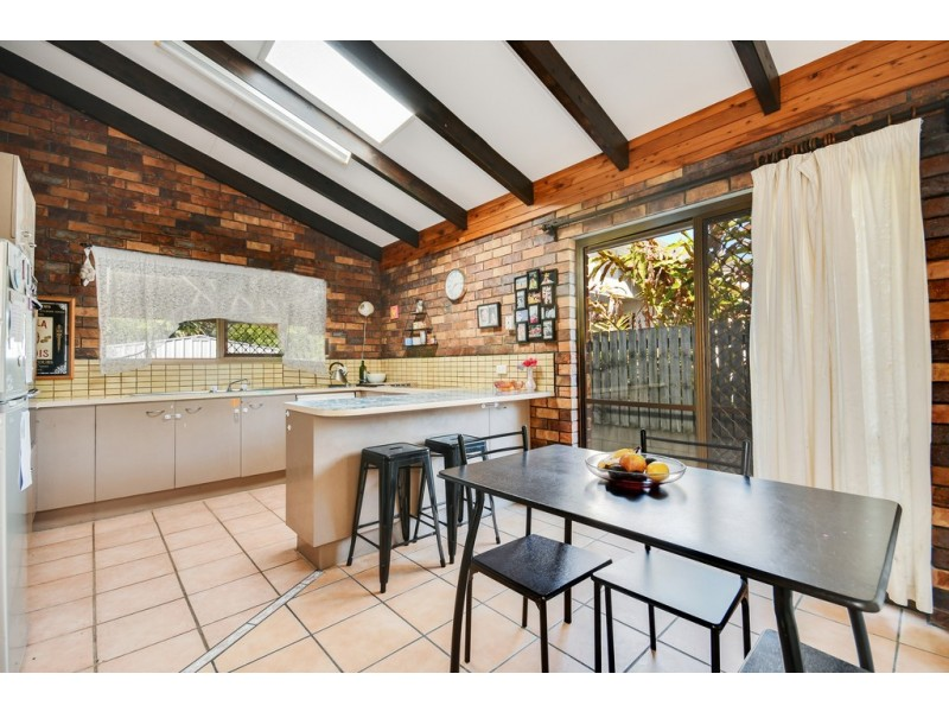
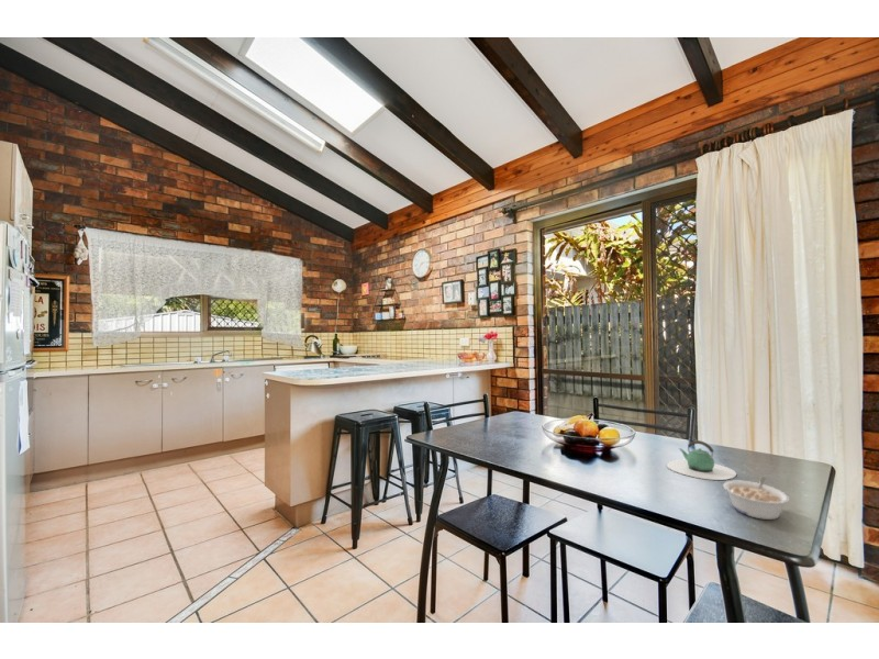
+ legume [722,476,791,521]
+ teapot [666,439,737,481]
